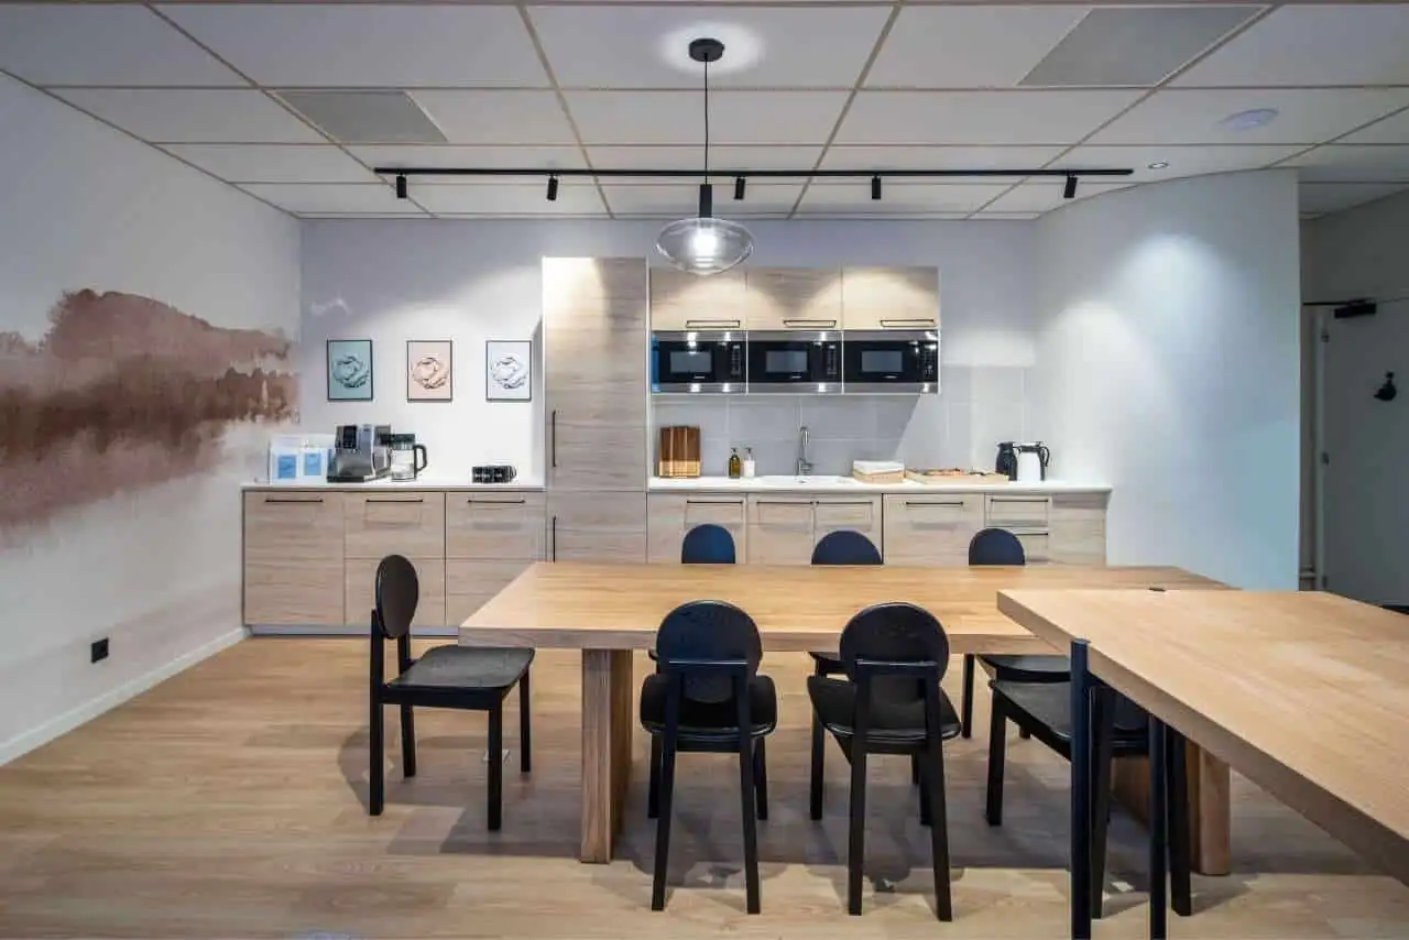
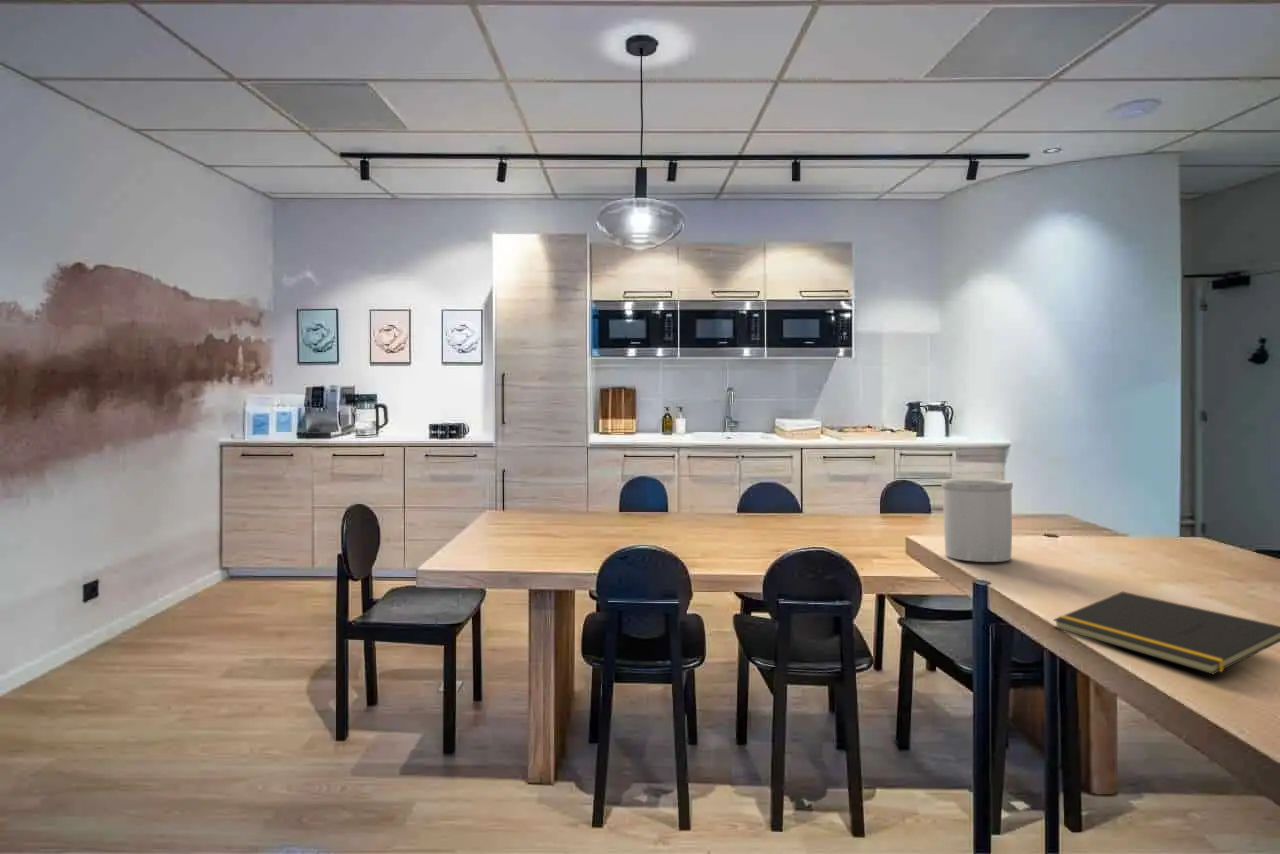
+ utensil holder [941,478,1014,563]
+ notepad [1052,591,1280,676]
